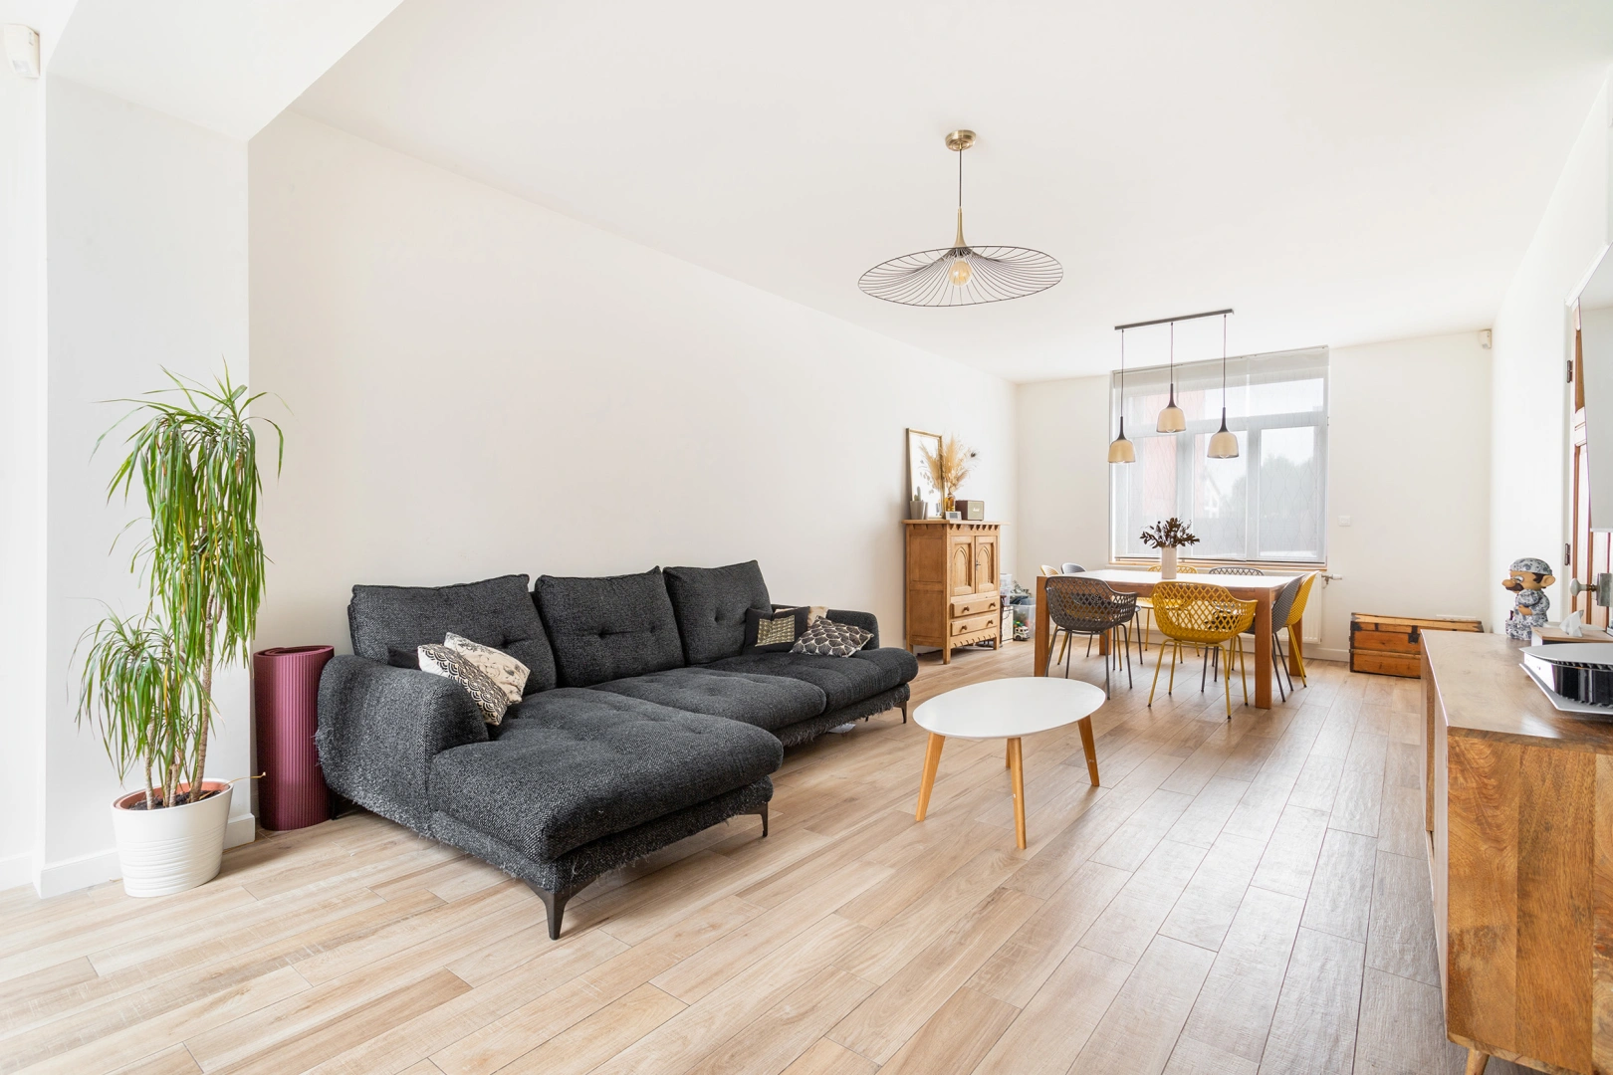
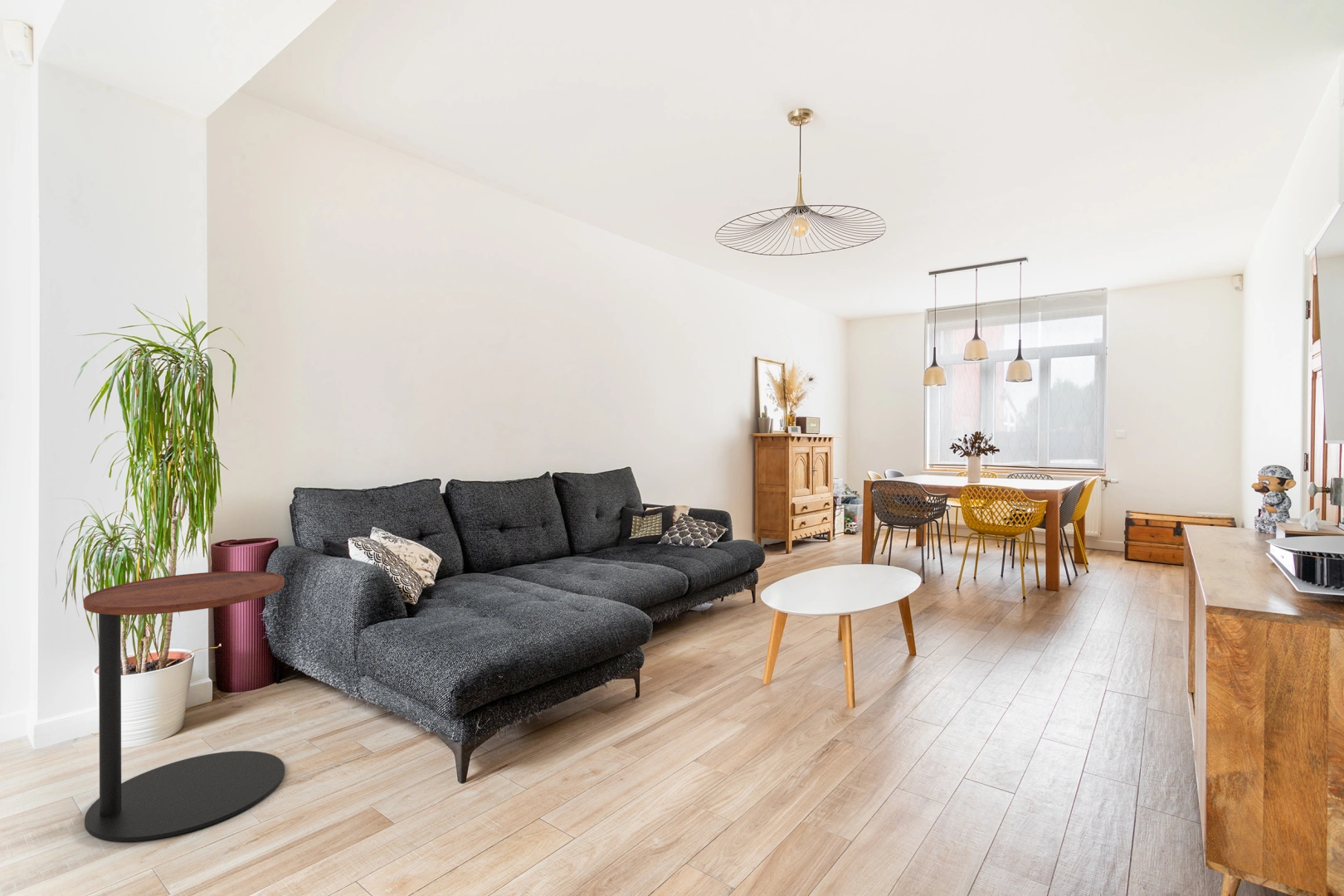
+ side table [83,570,285,842]
